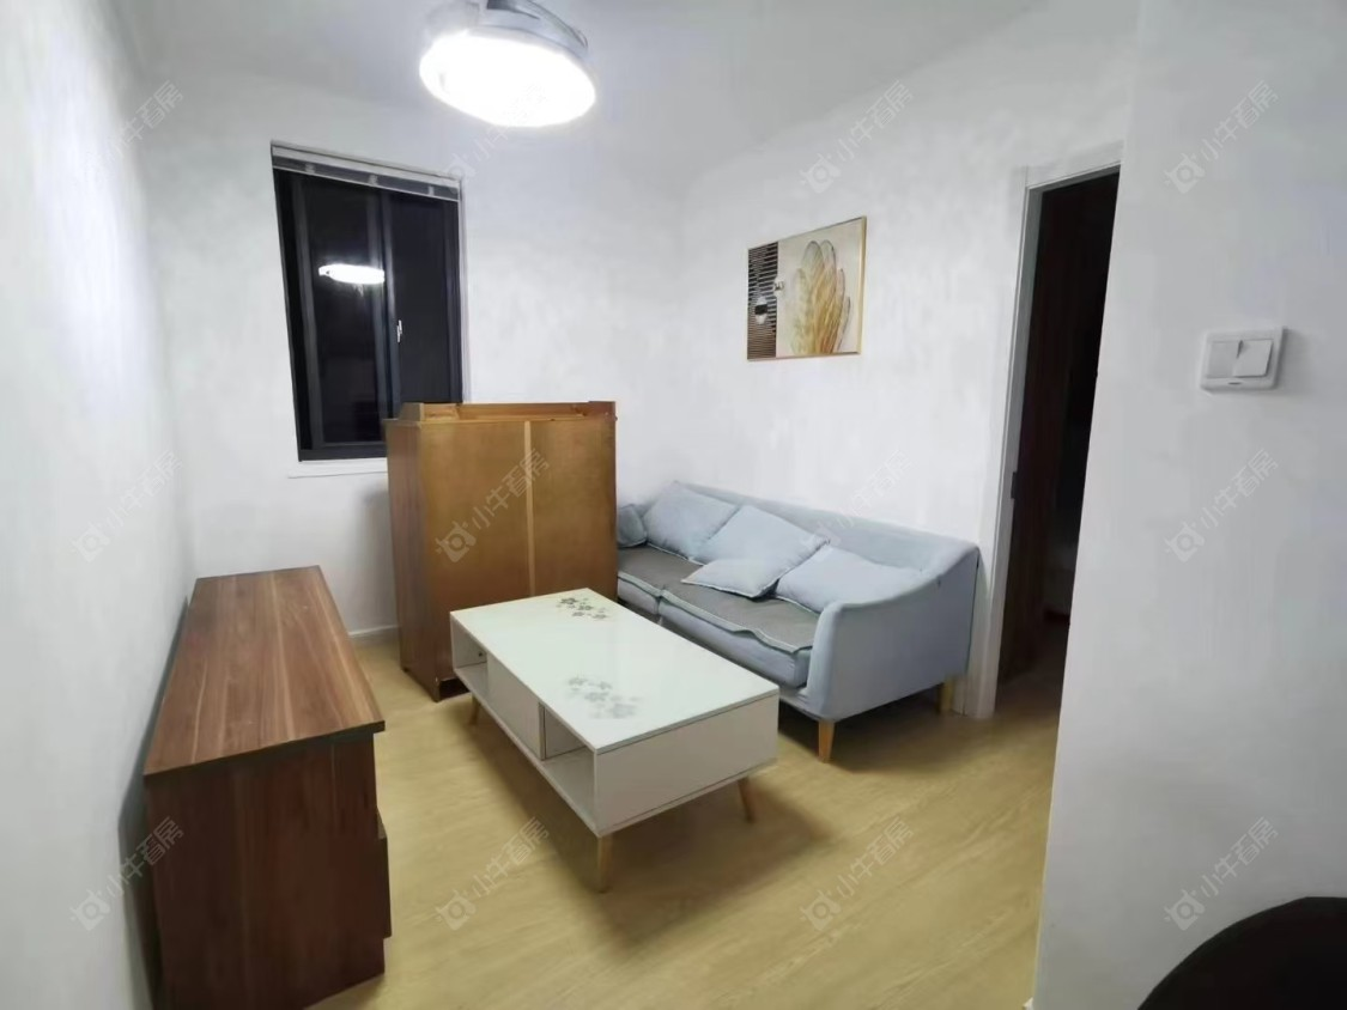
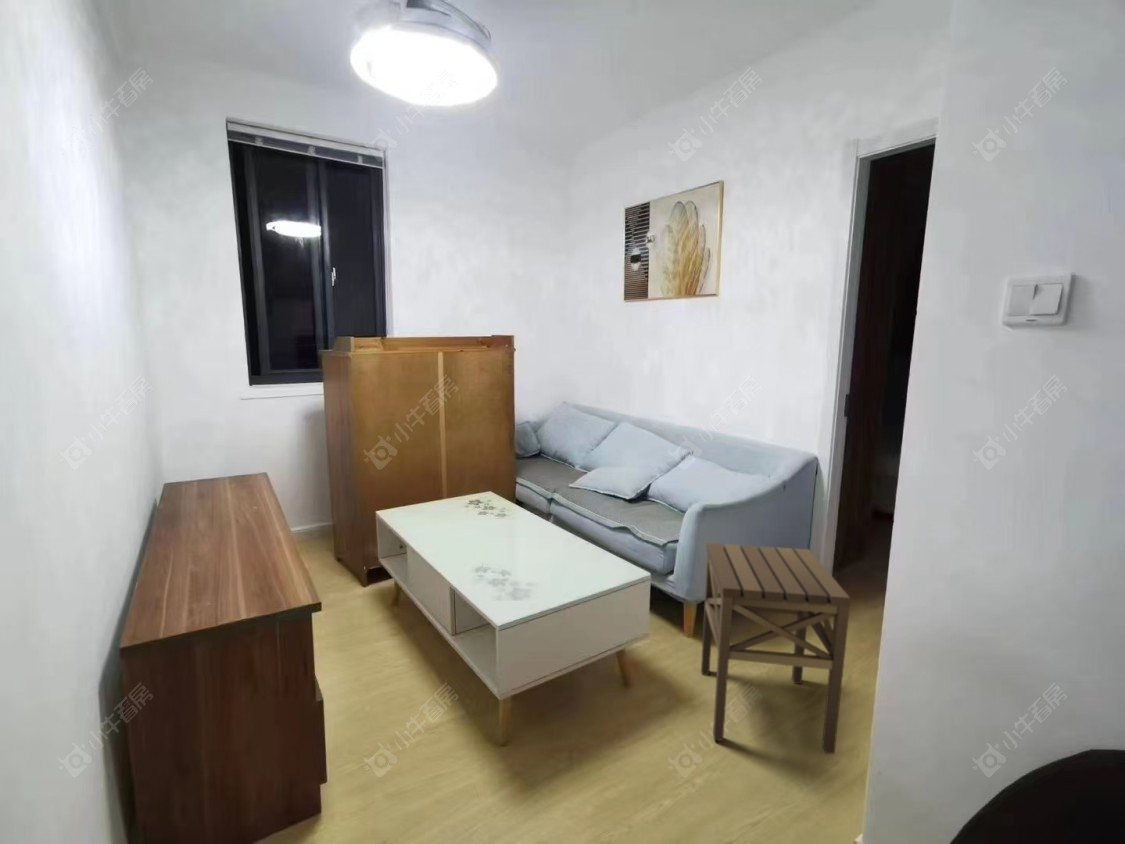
+ side table [700,542,851,755]
